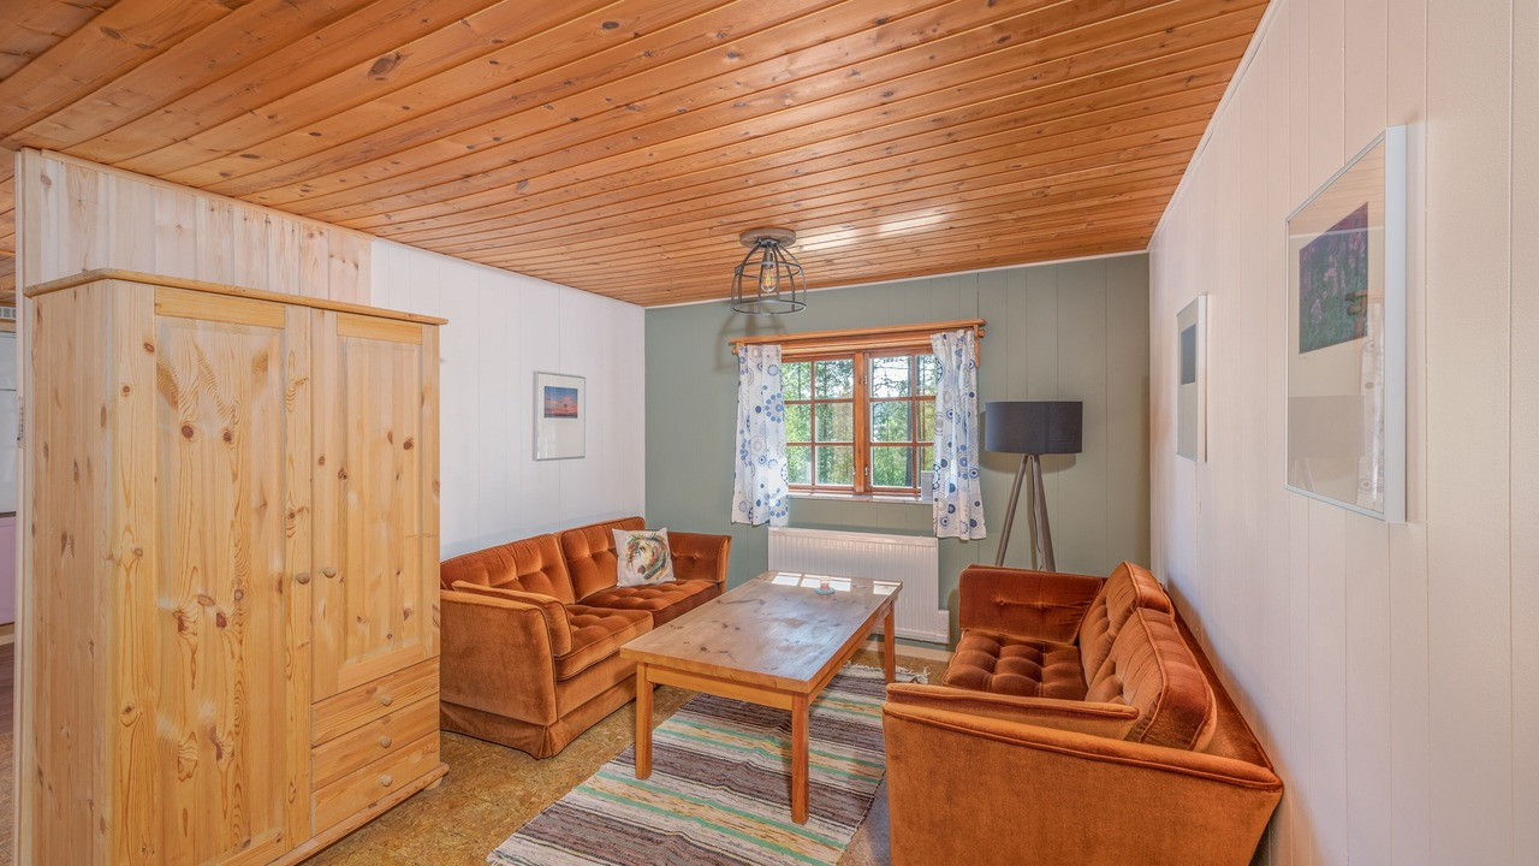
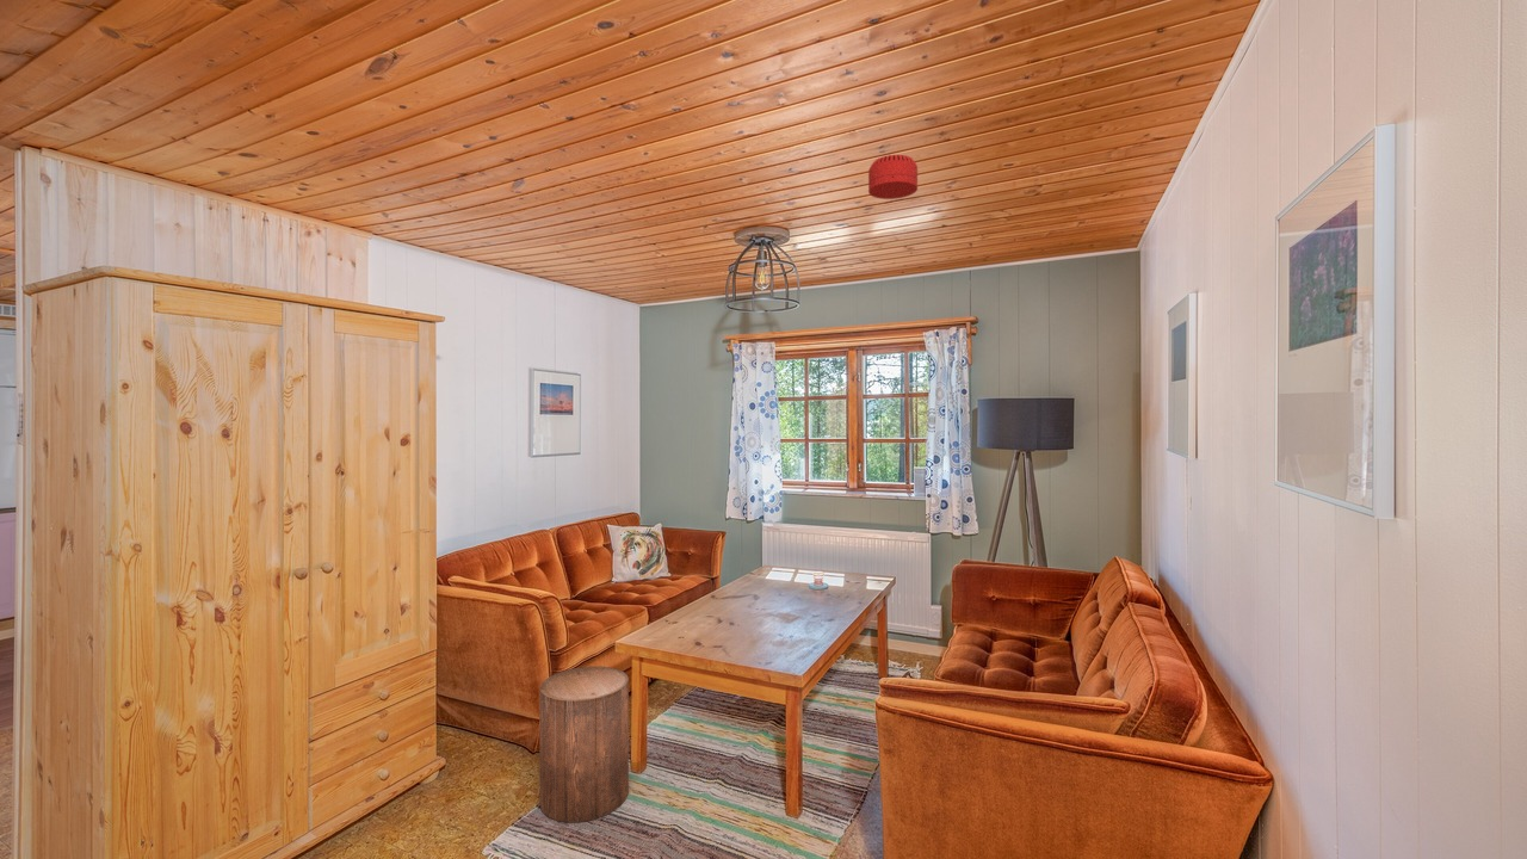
+ smoke detector [867,154,919,200]
+ stool [538,666,630,823]
